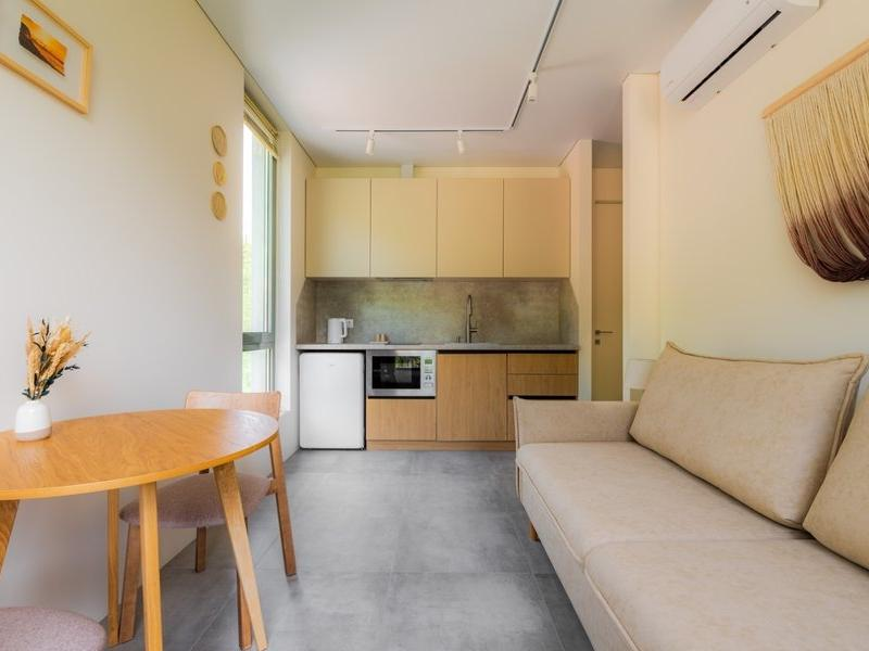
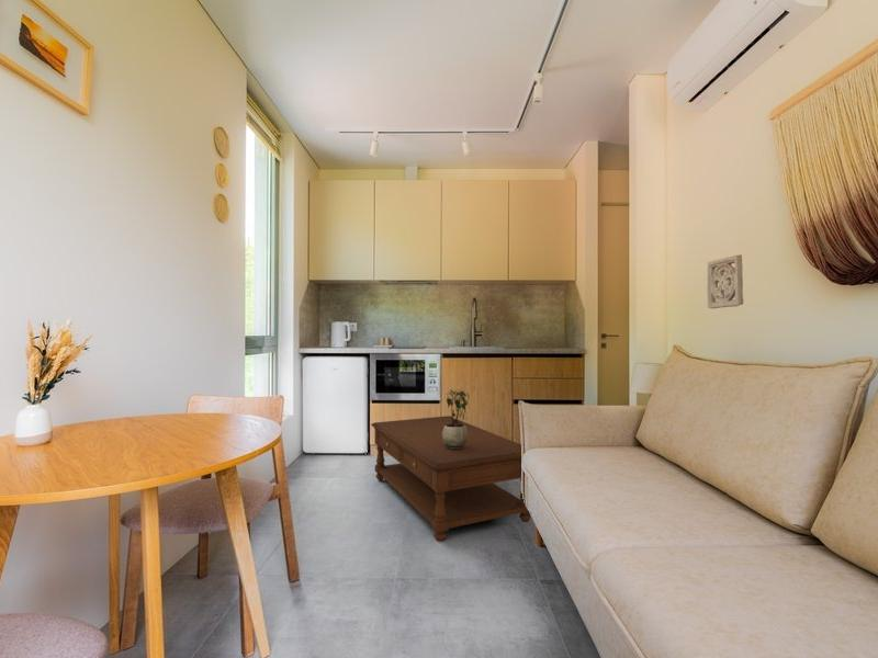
+ potted plant [442,388,471,450]
+ wall ornament [706,253,744,309]
+ coffee table [370,415,532,543]
